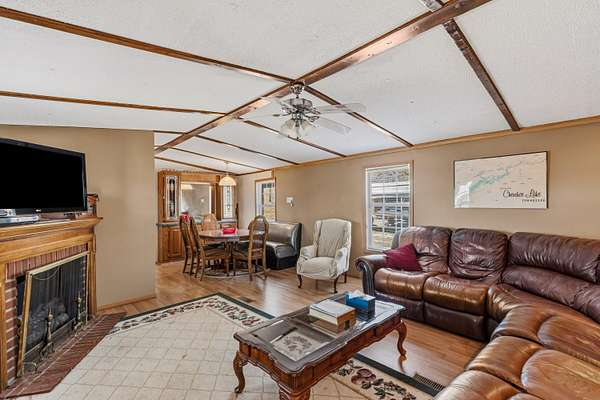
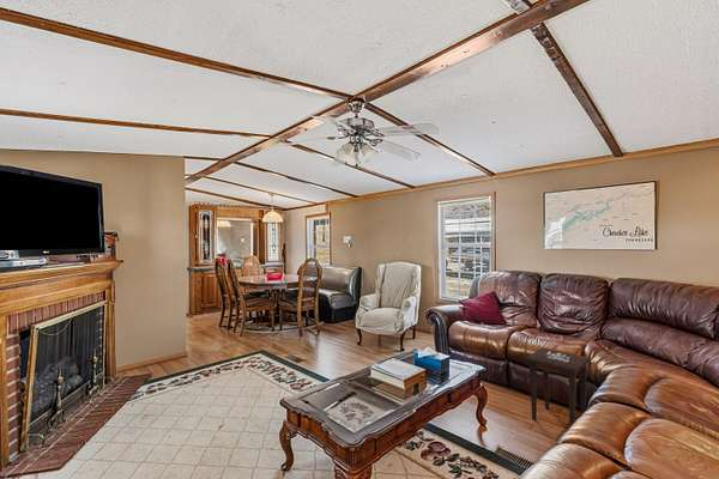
+ side table [524,346,593,426]
